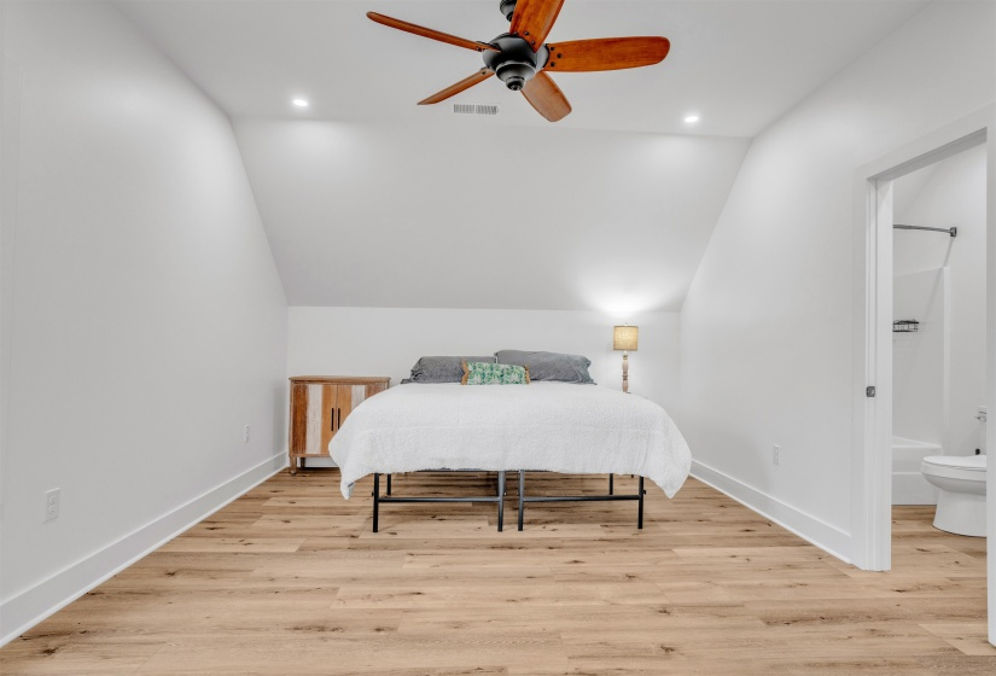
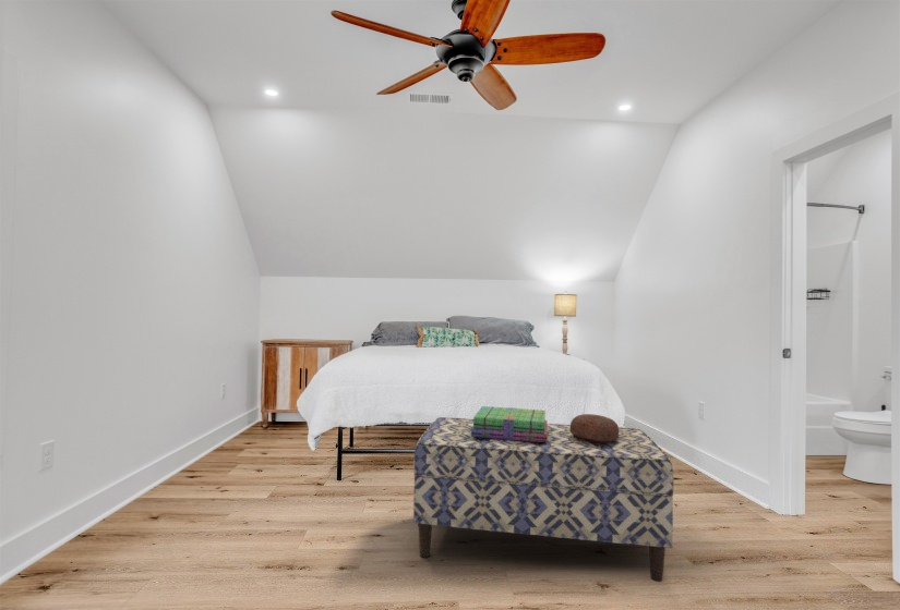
+ stack of books [471,405,549,442]
+ decorative bowl [569,413,620,443]
+ bench [412,416,674,583]
